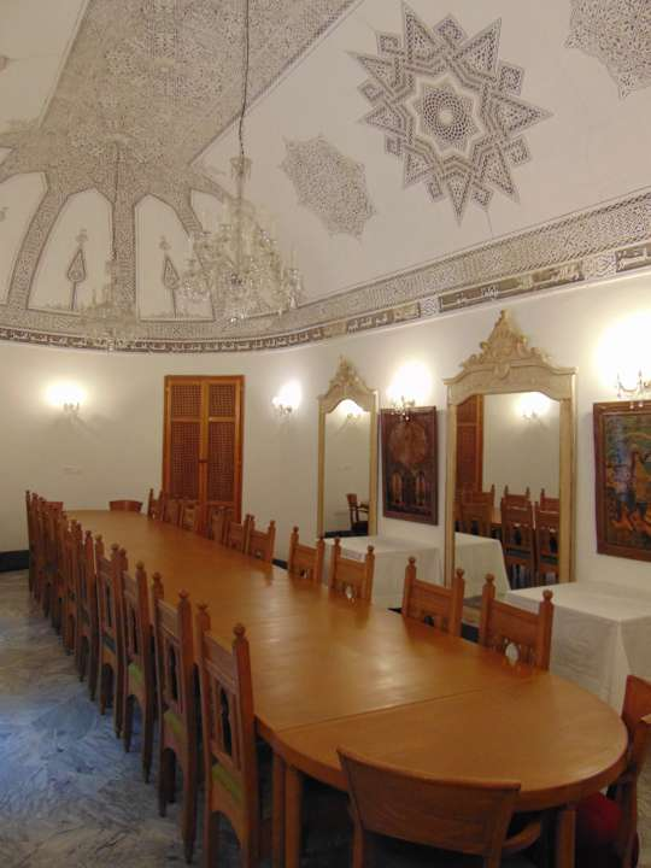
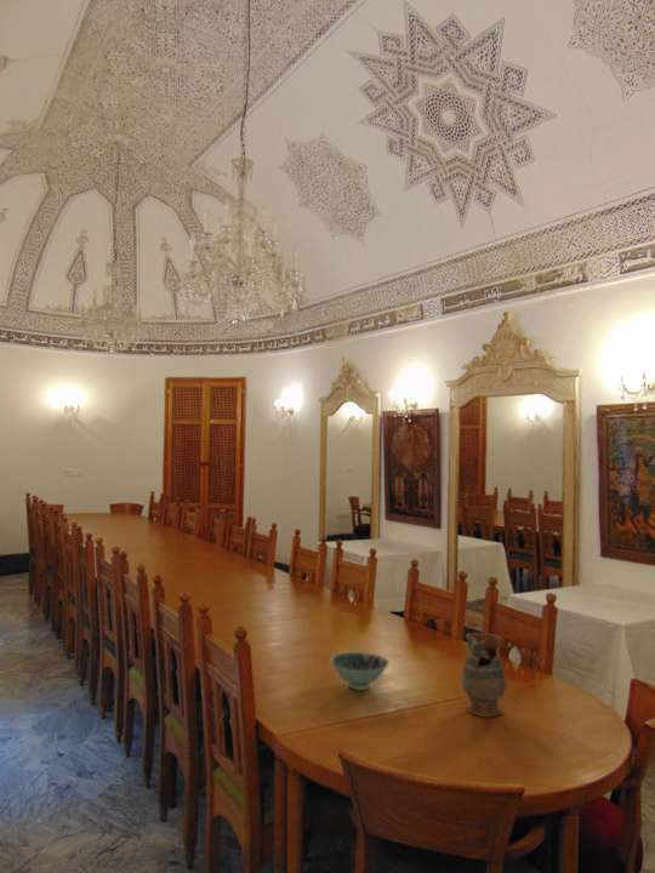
+ bowl [329,651,391,691]
+ ceramic pitcher [460,632,508,718]
